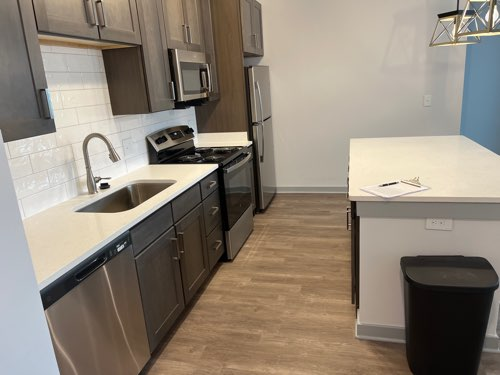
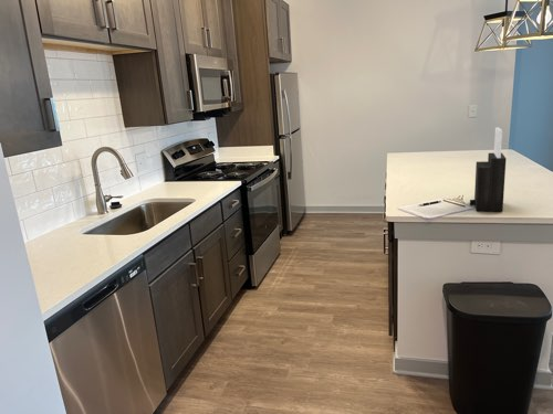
+ knife block [469,126,508,213]
